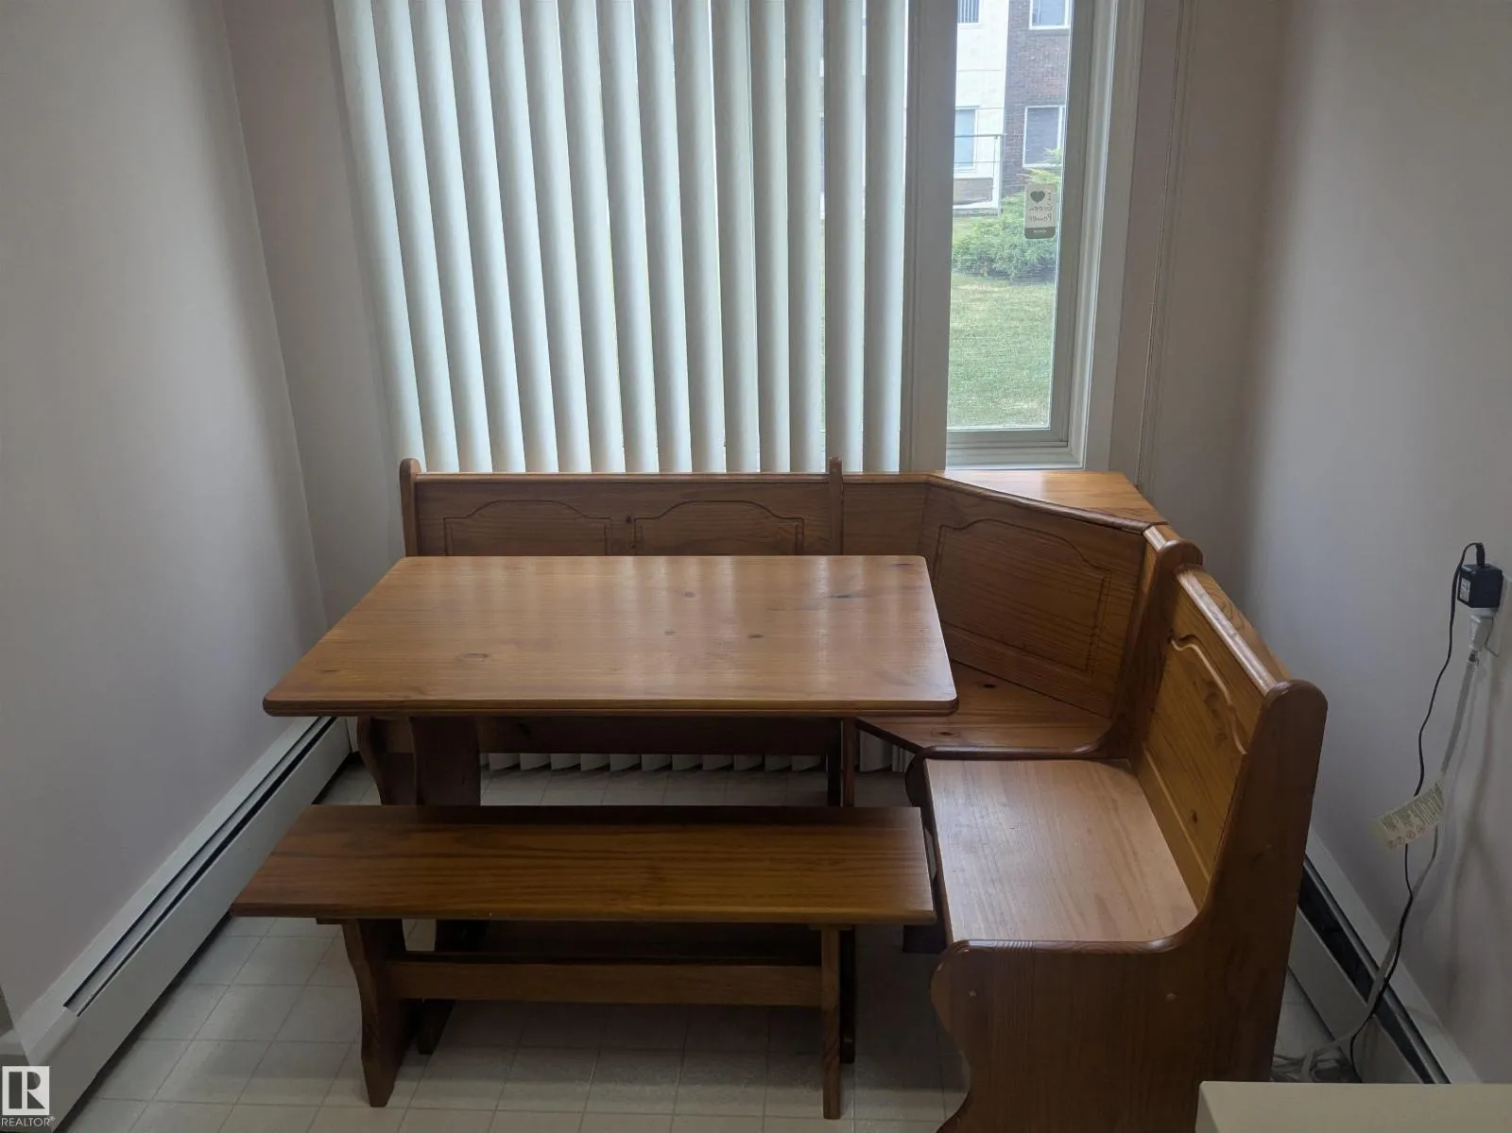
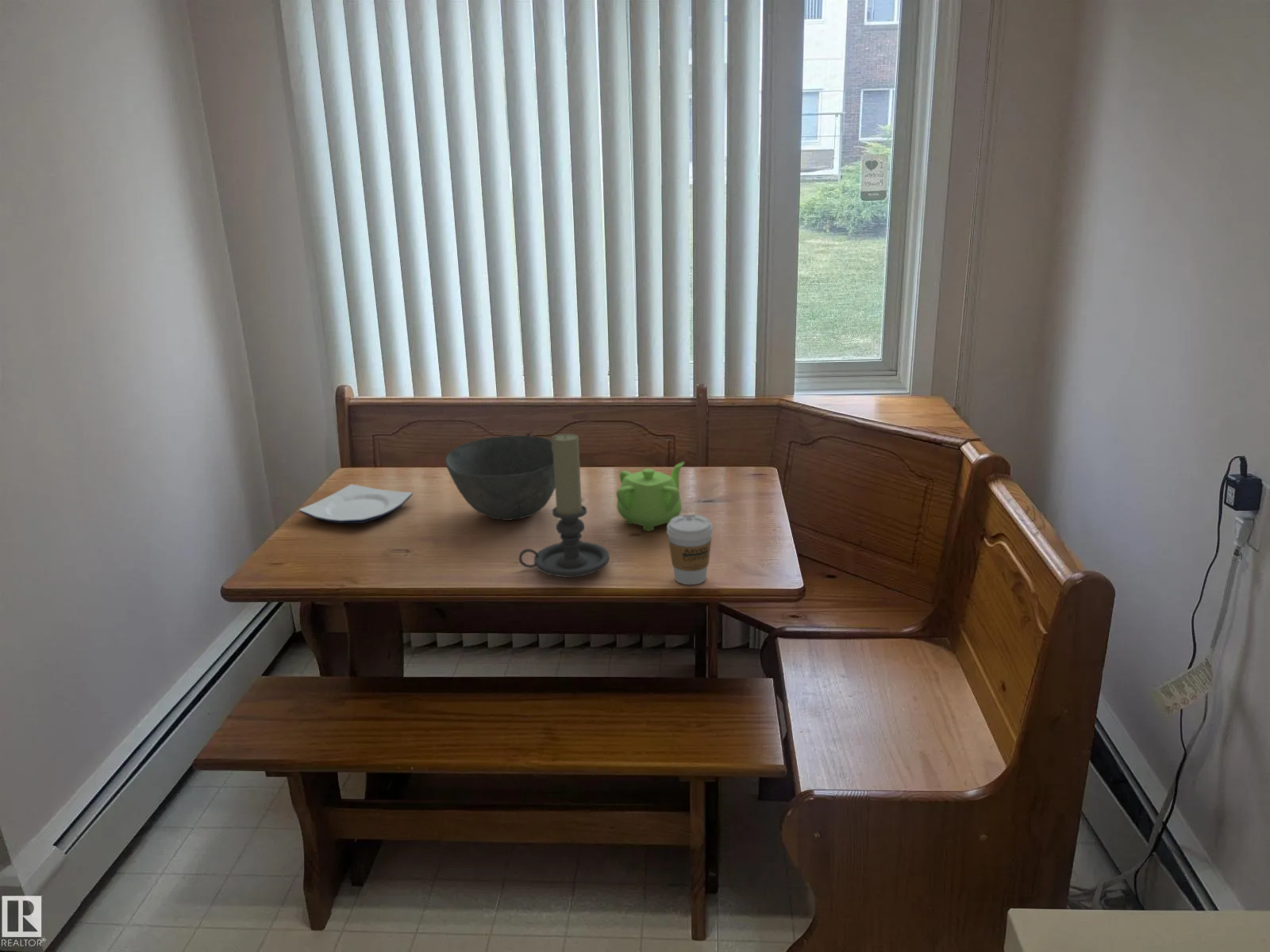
+ coffee cup [666,514,714,585]
+ plate [298,483,414,524]
+ bowl [444,435,556,521]
+ teapot [616,461,685,532]
+ candle holder [518,432,610,578]
